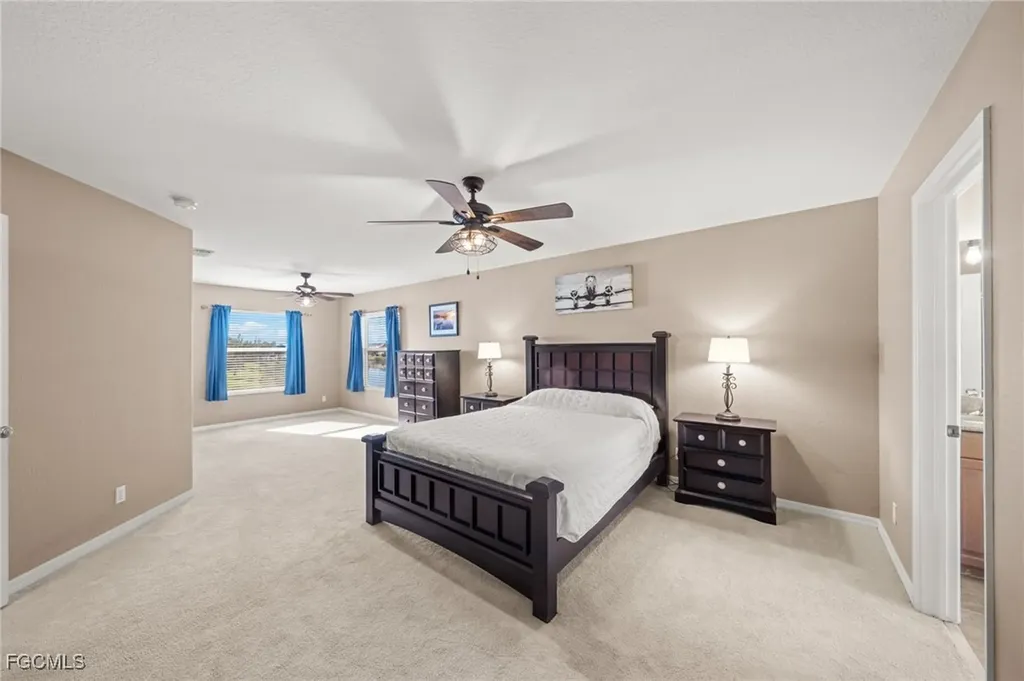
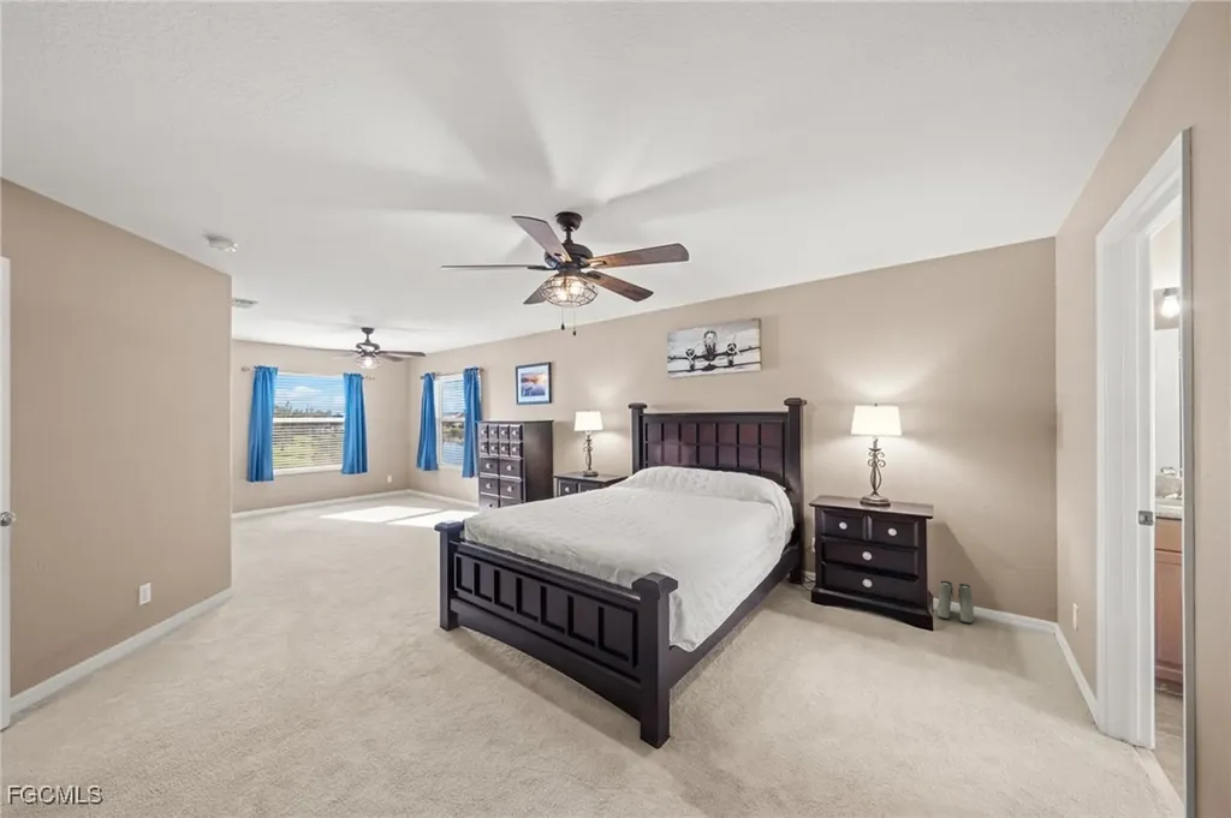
+ boots [936,580,975,625]
